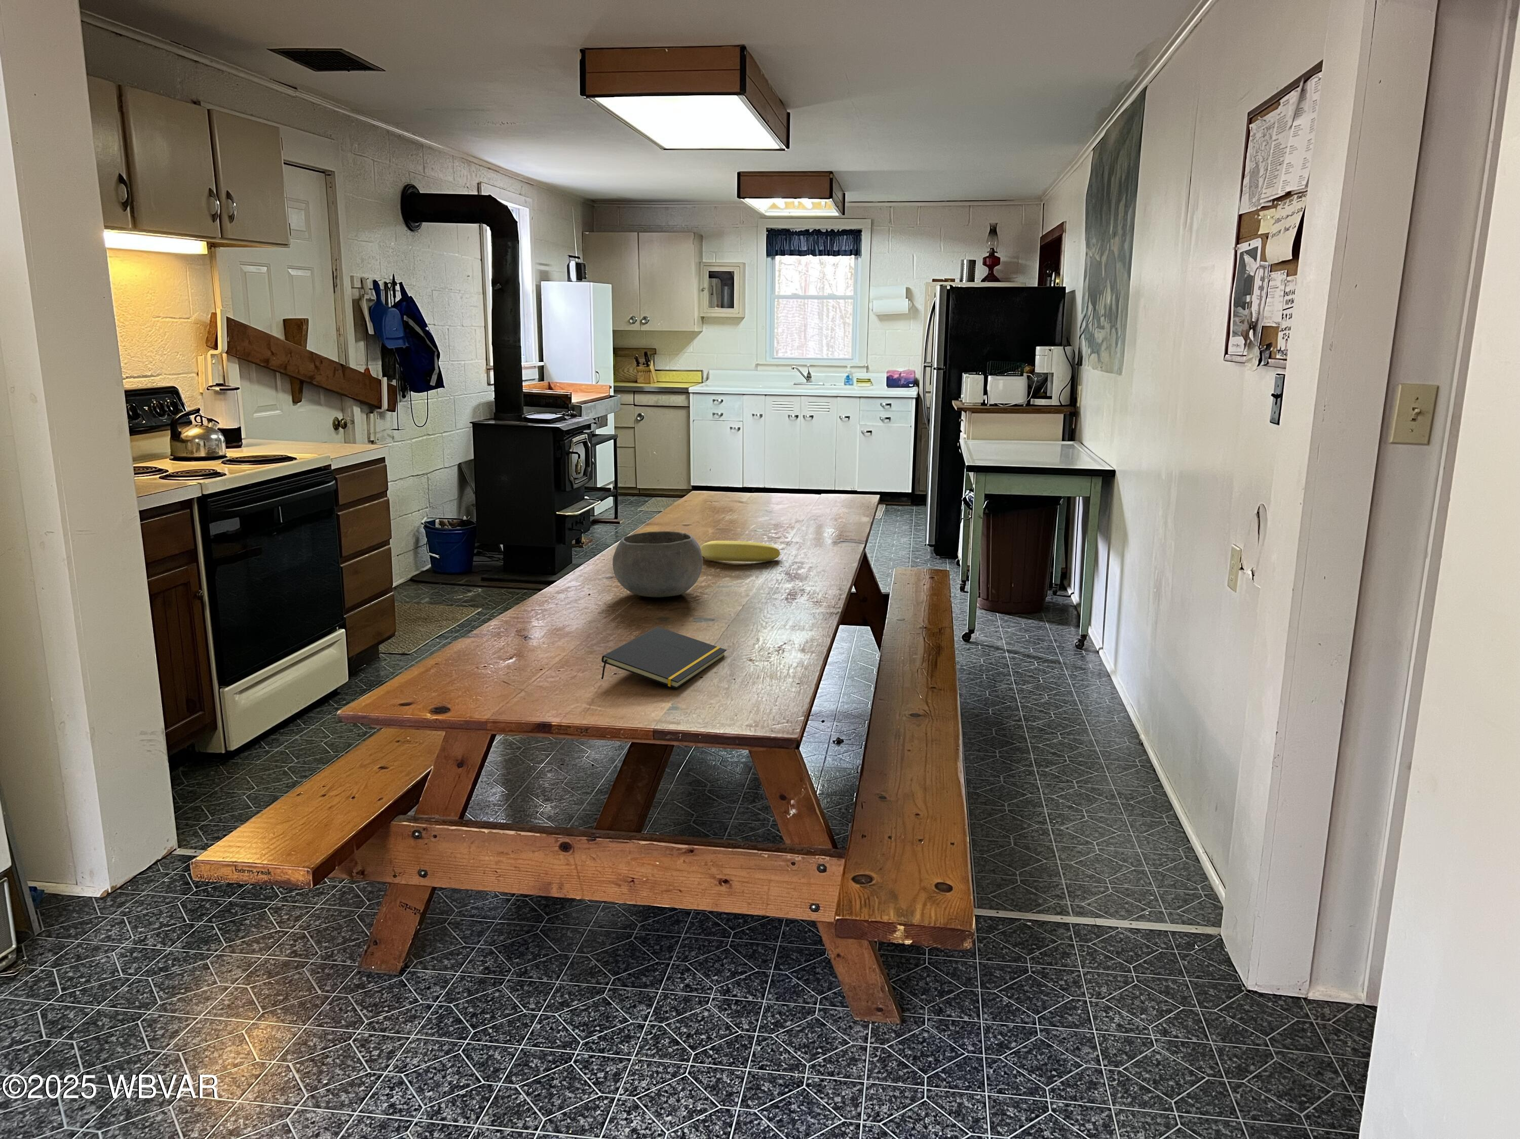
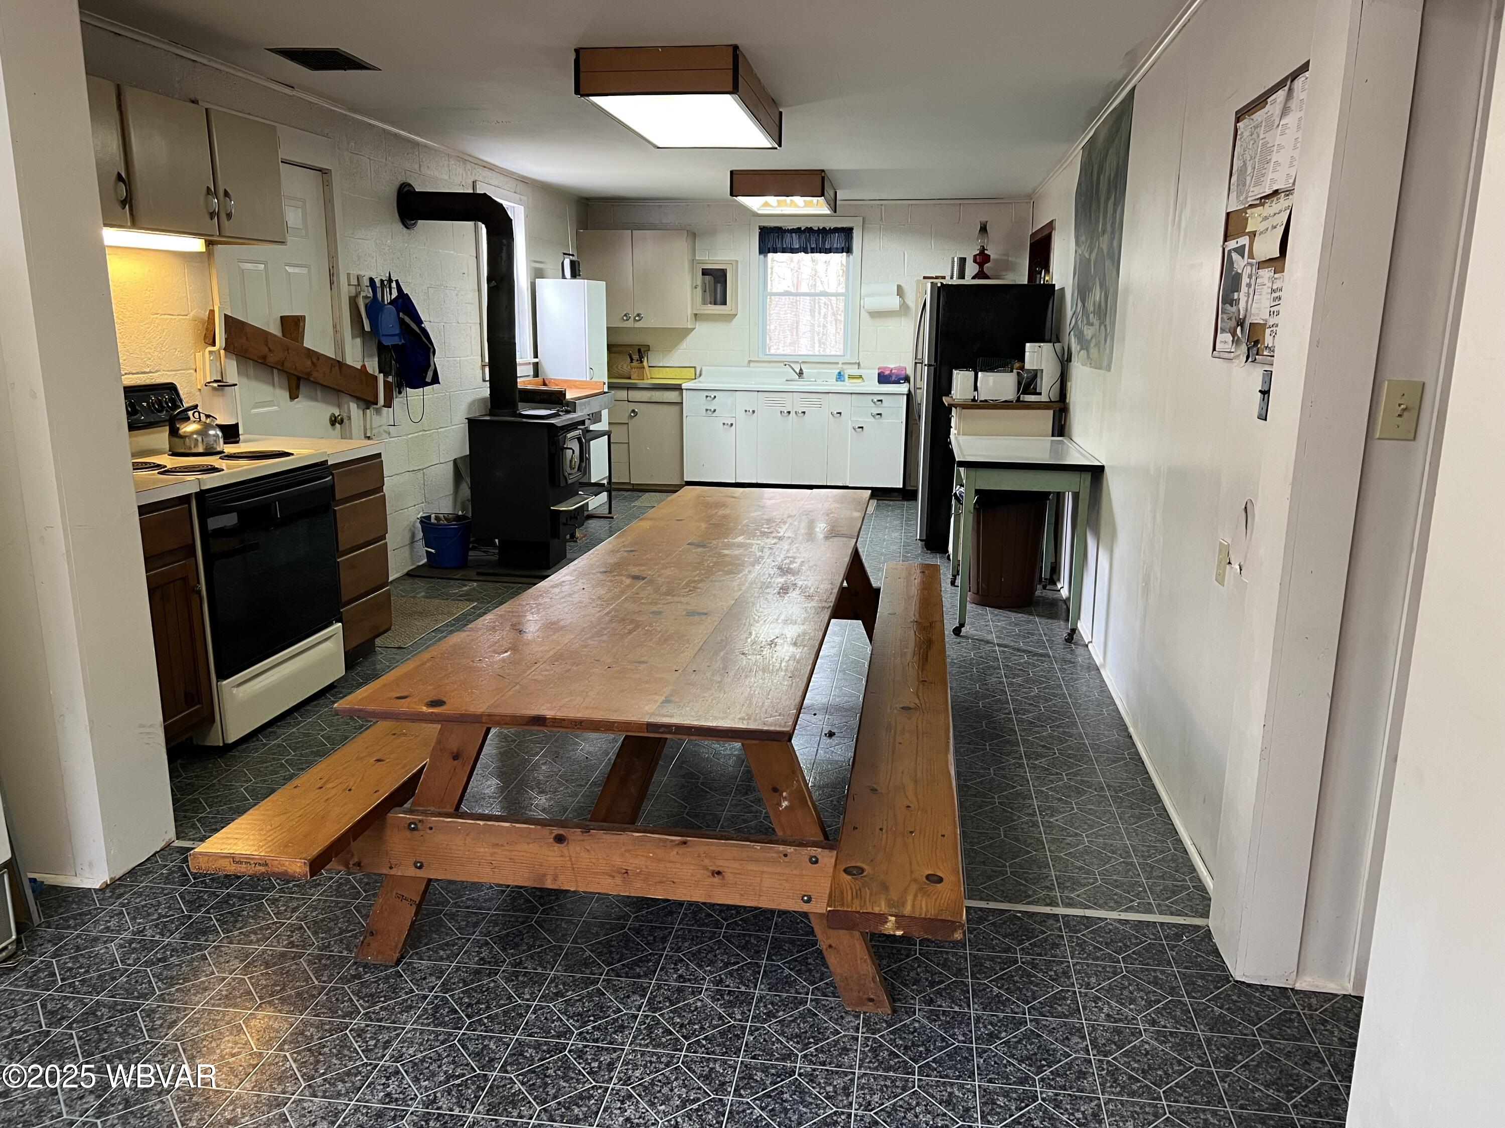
- notepad [601,626,726,689]
- banana [700,540,780,562]
- bowl [612,530,704,598]
